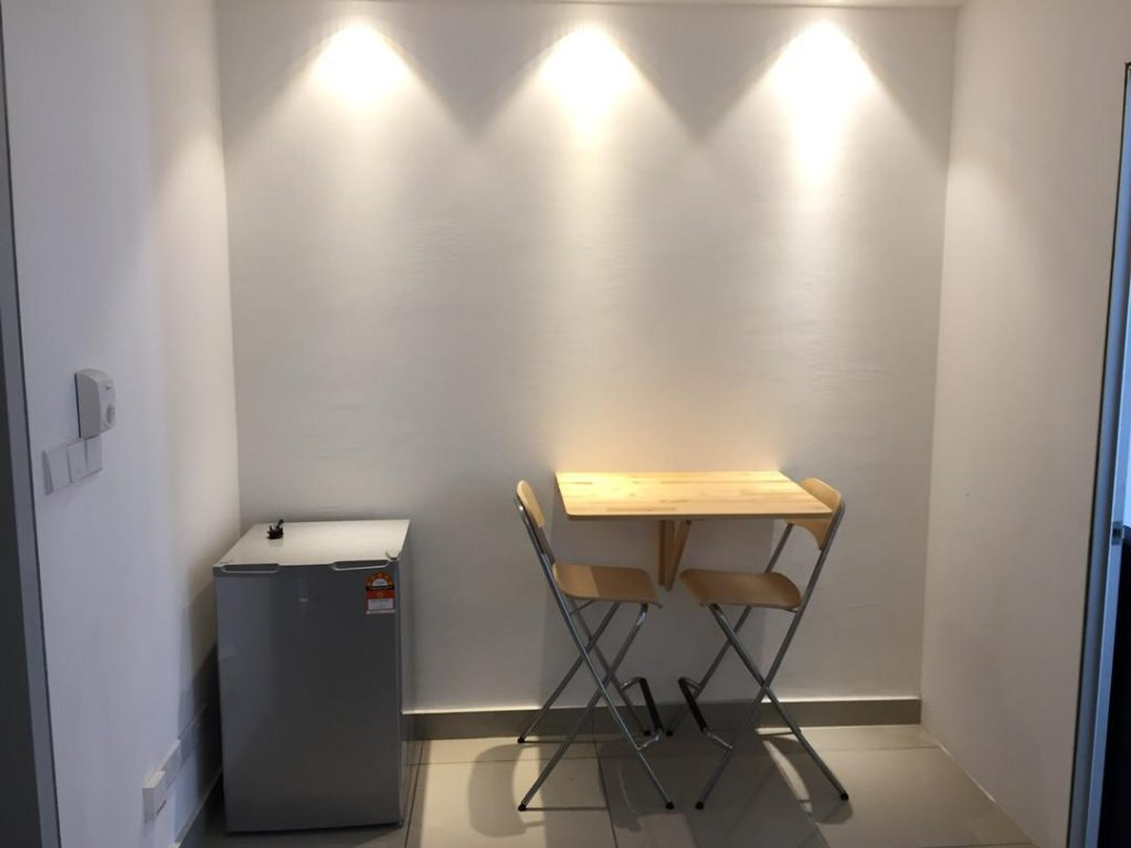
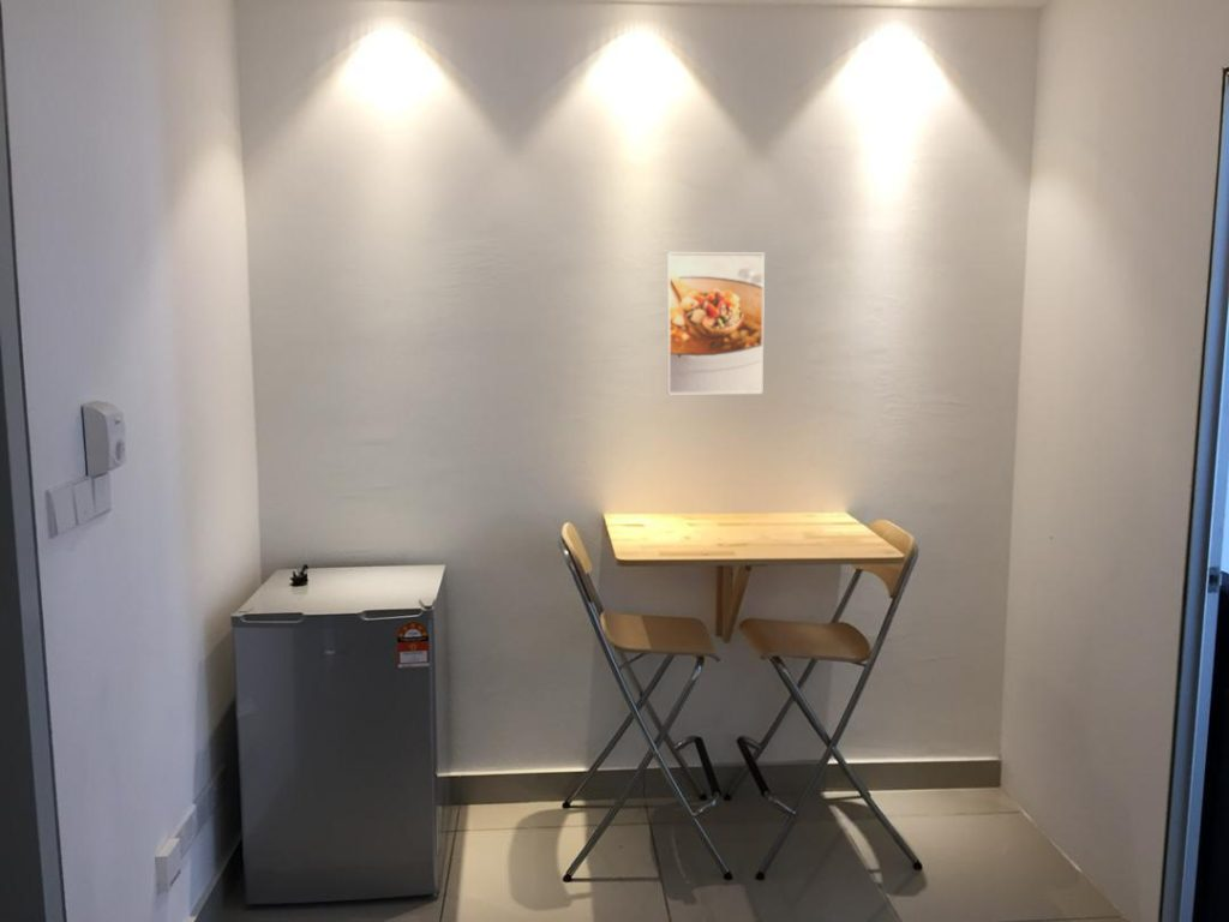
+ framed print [666,251,766,395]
